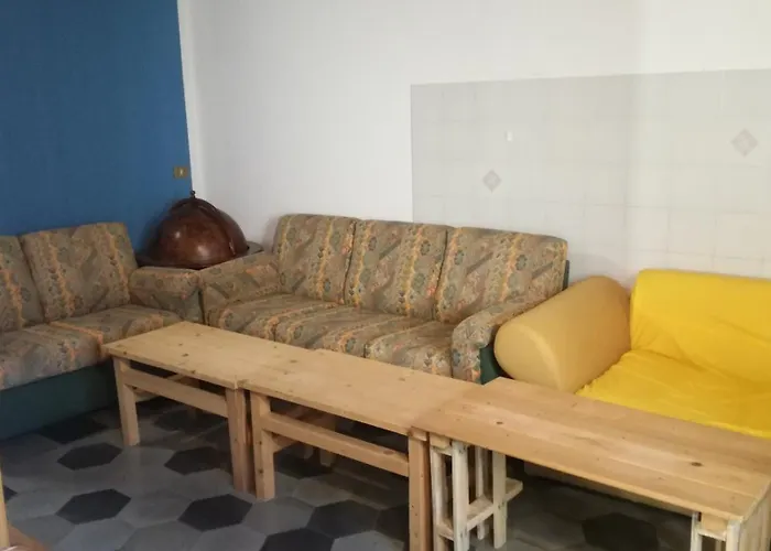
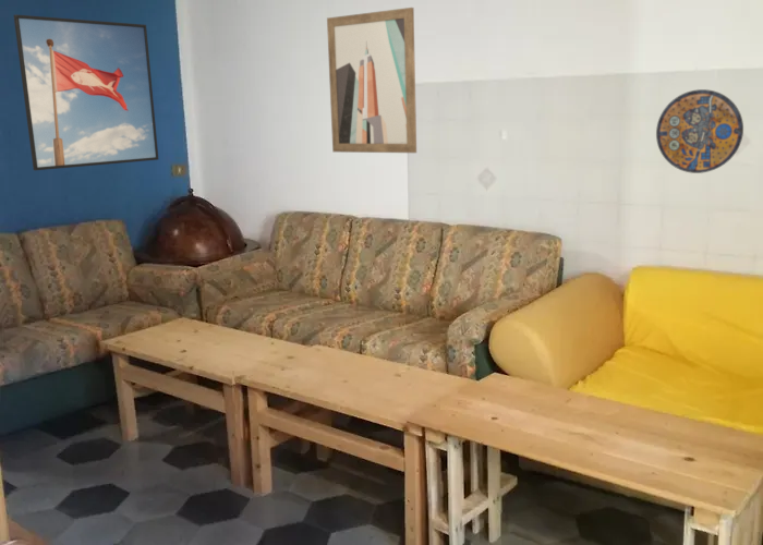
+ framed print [13,13,159,171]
+ wall art [326,7,417,154]
+ manhole cover [655,88,744,174]
